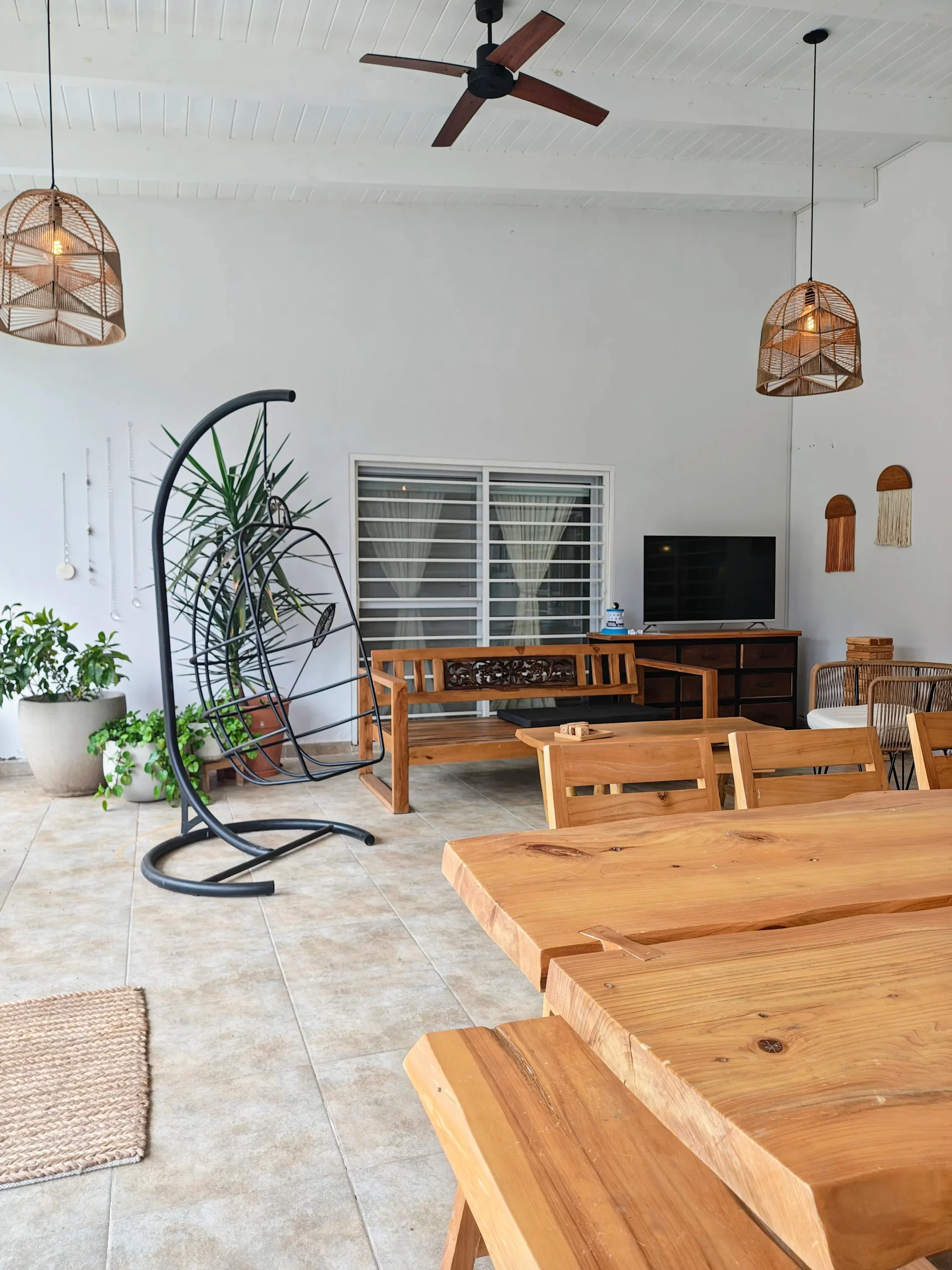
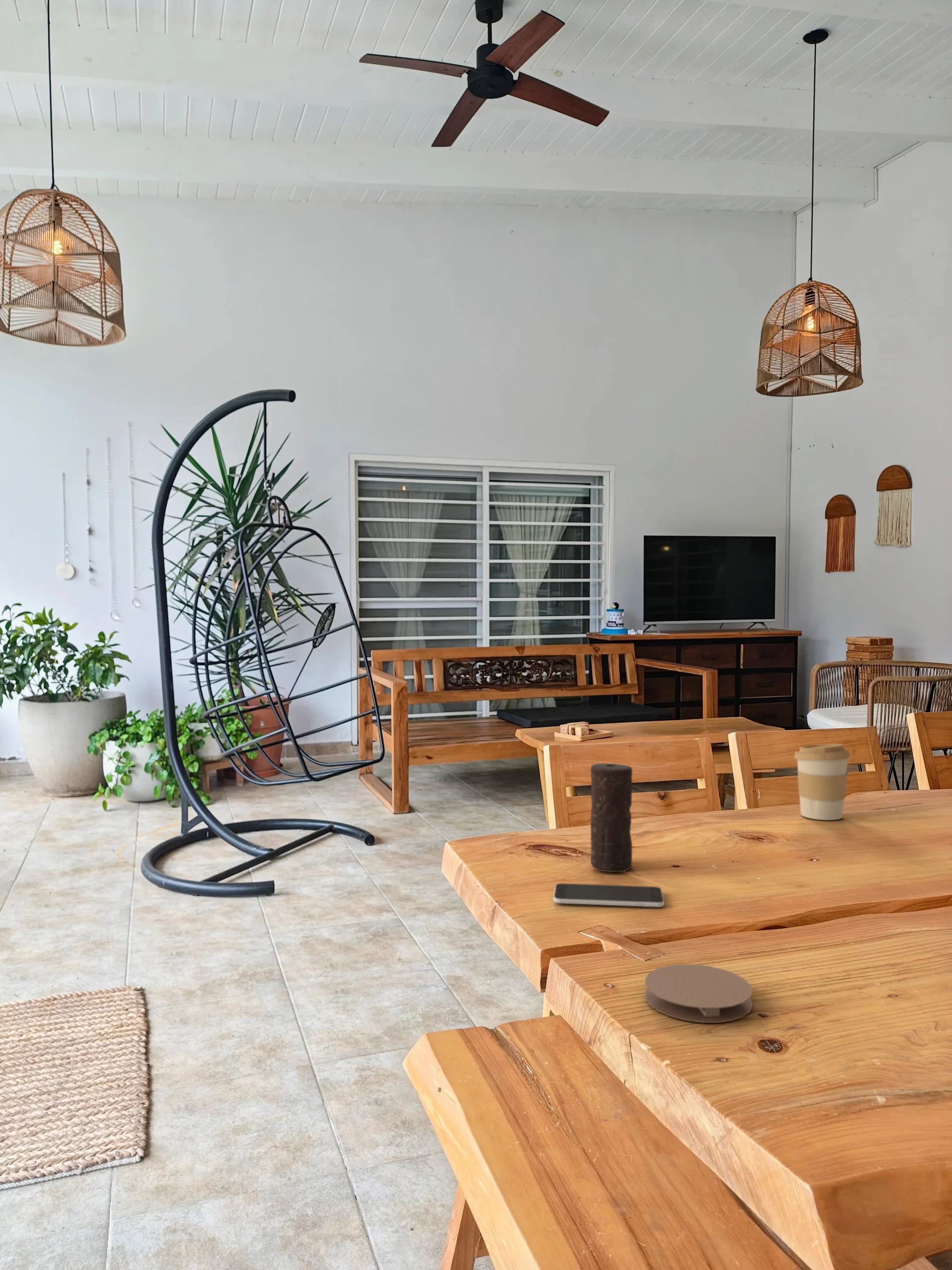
+ smartphone [553,883,665,908]
+ coaster [645,964,753,1023]
+ candle [590,763,633,873]
+ coffee cup [794,743,850,821]
